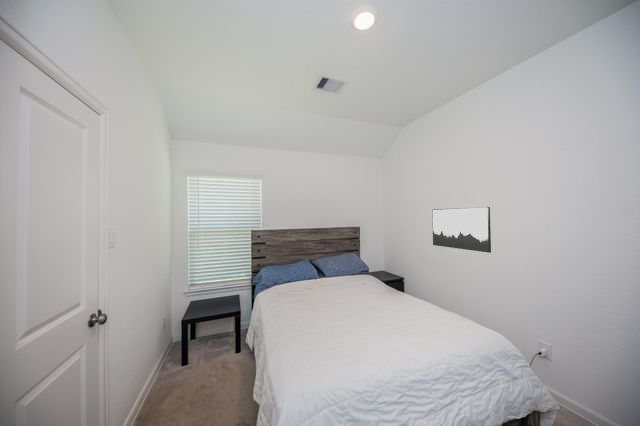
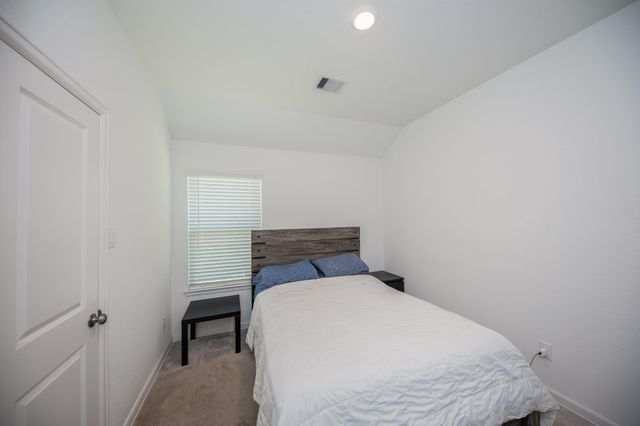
- wall art [431,206,492,254]
